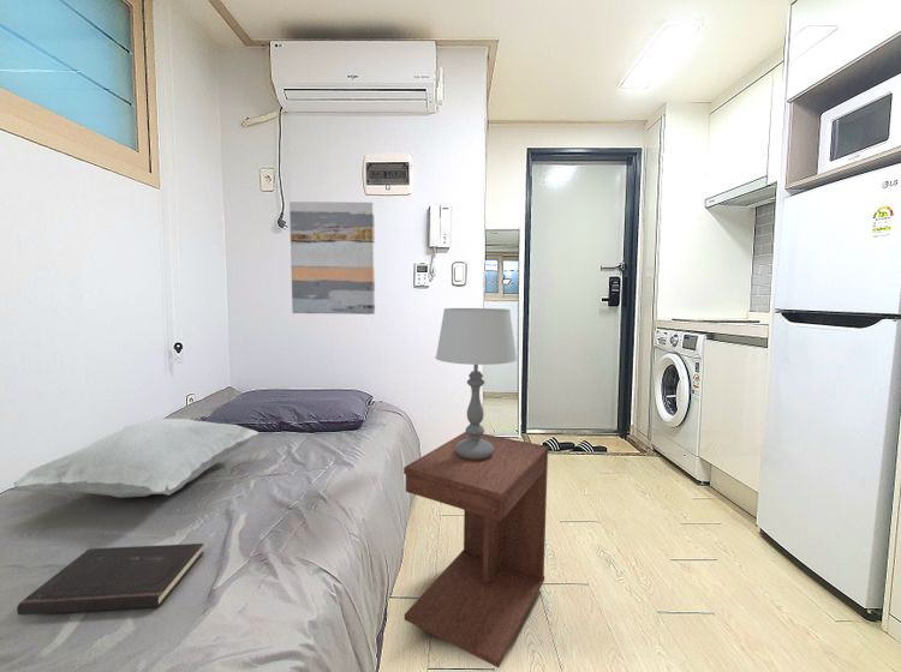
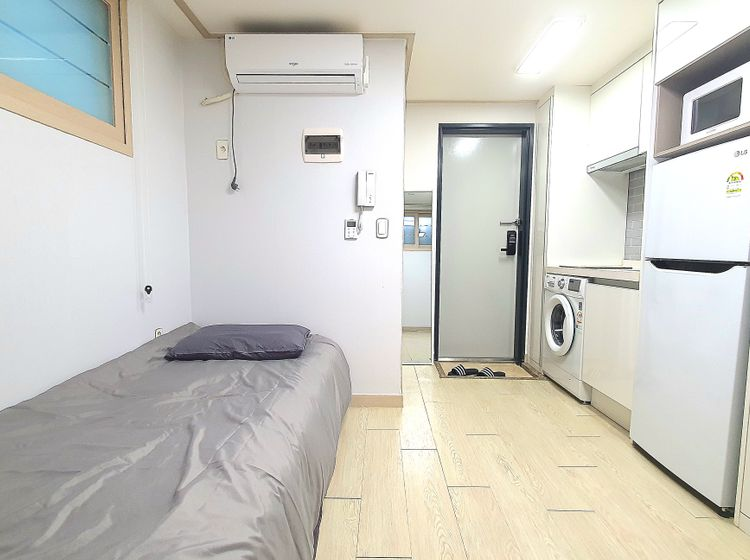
- wall art [288,200,376,316]
- hardcover book [16,542,204,617]
- cushion [13,418,259,499]
- side table [402,431,550,668]
- table lamp [435,307,518,460]
